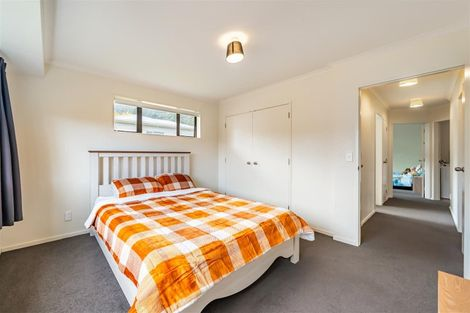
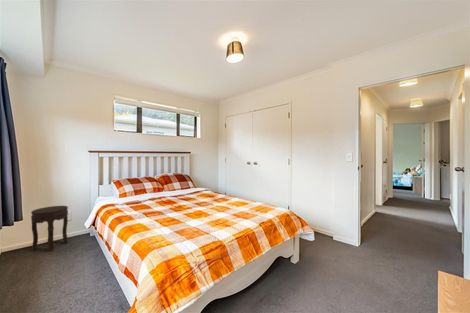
+ side table [30,205,69,252]
